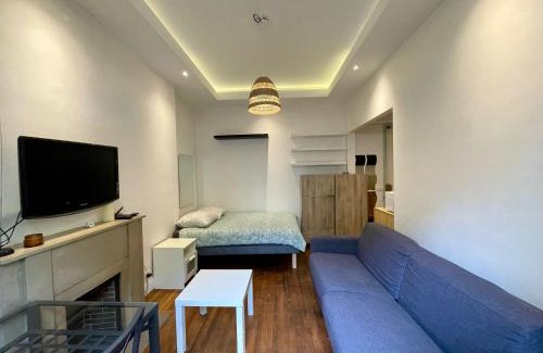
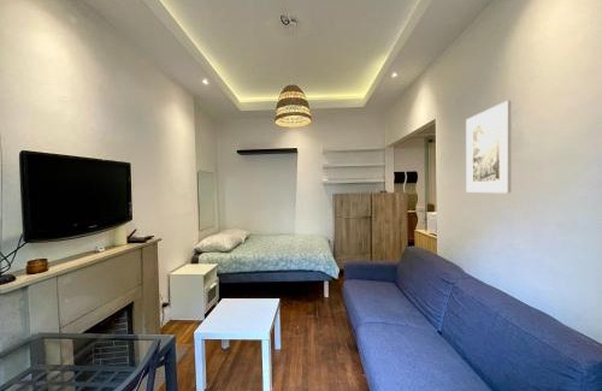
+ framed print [465,100,512,194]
